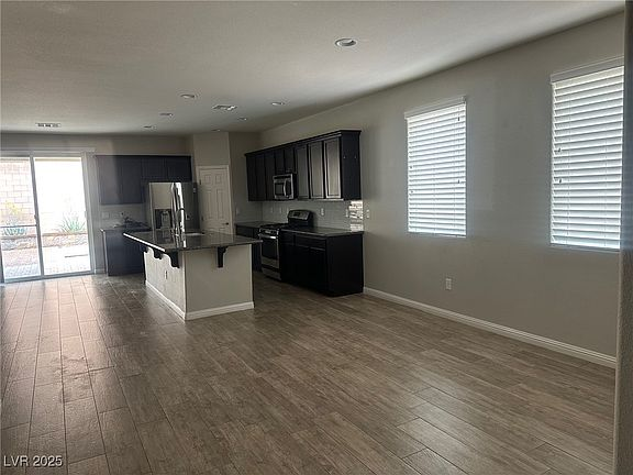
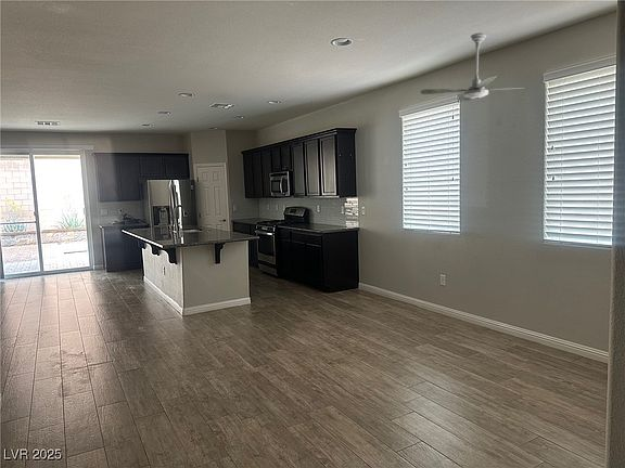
+ ceiling fan [419,32,523,102]
